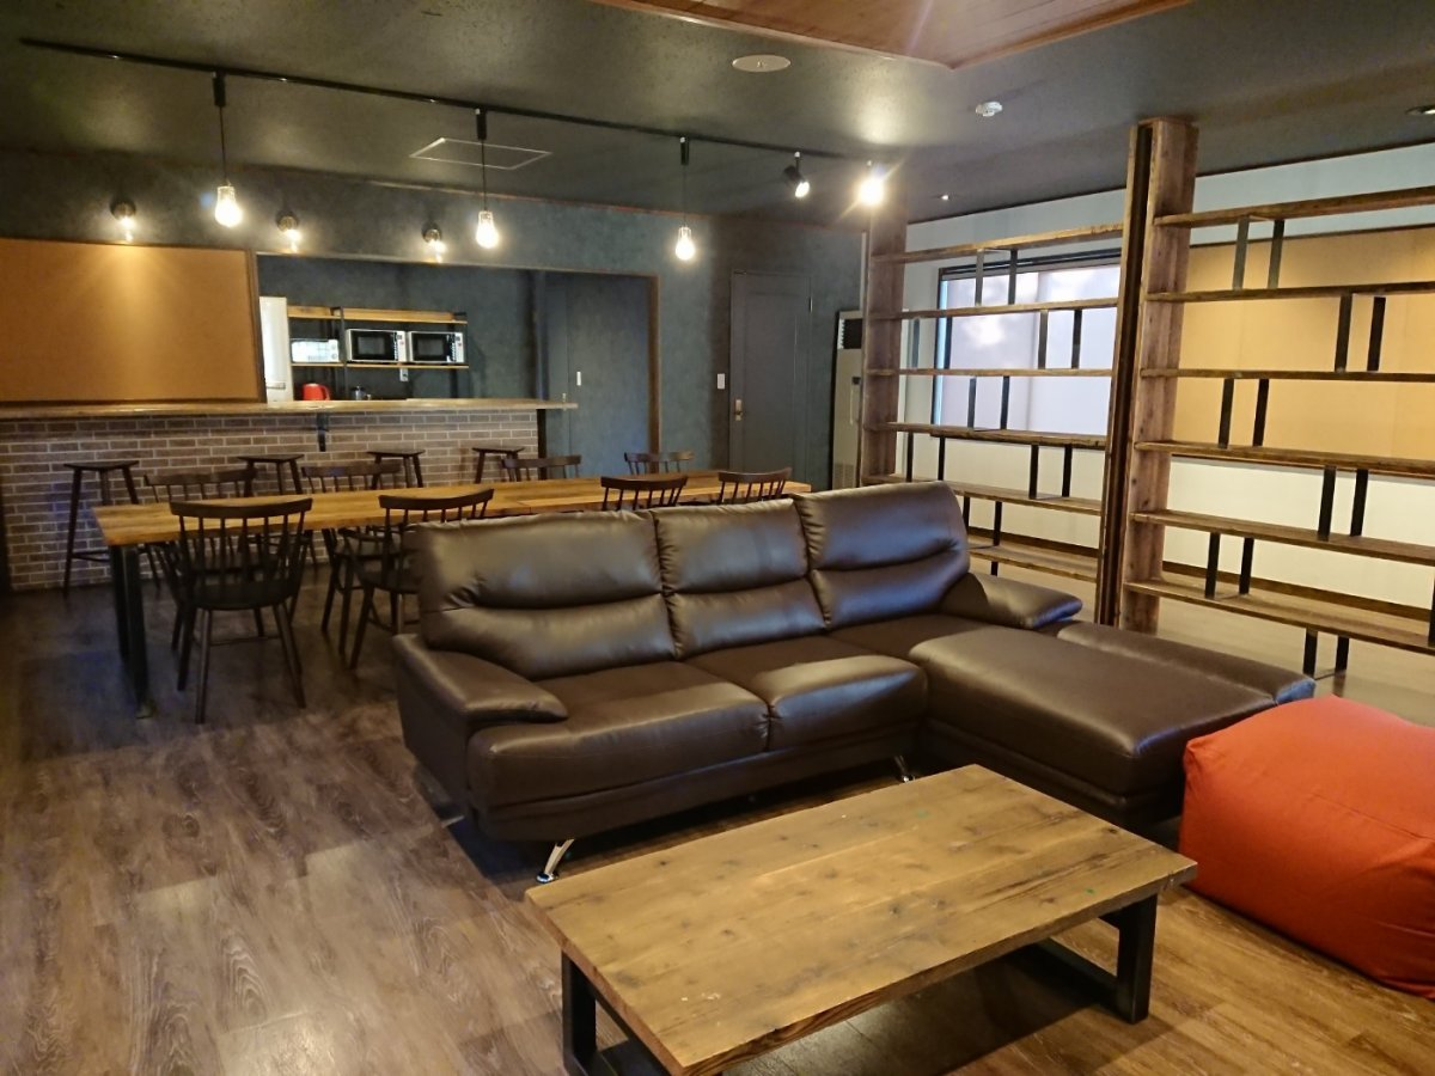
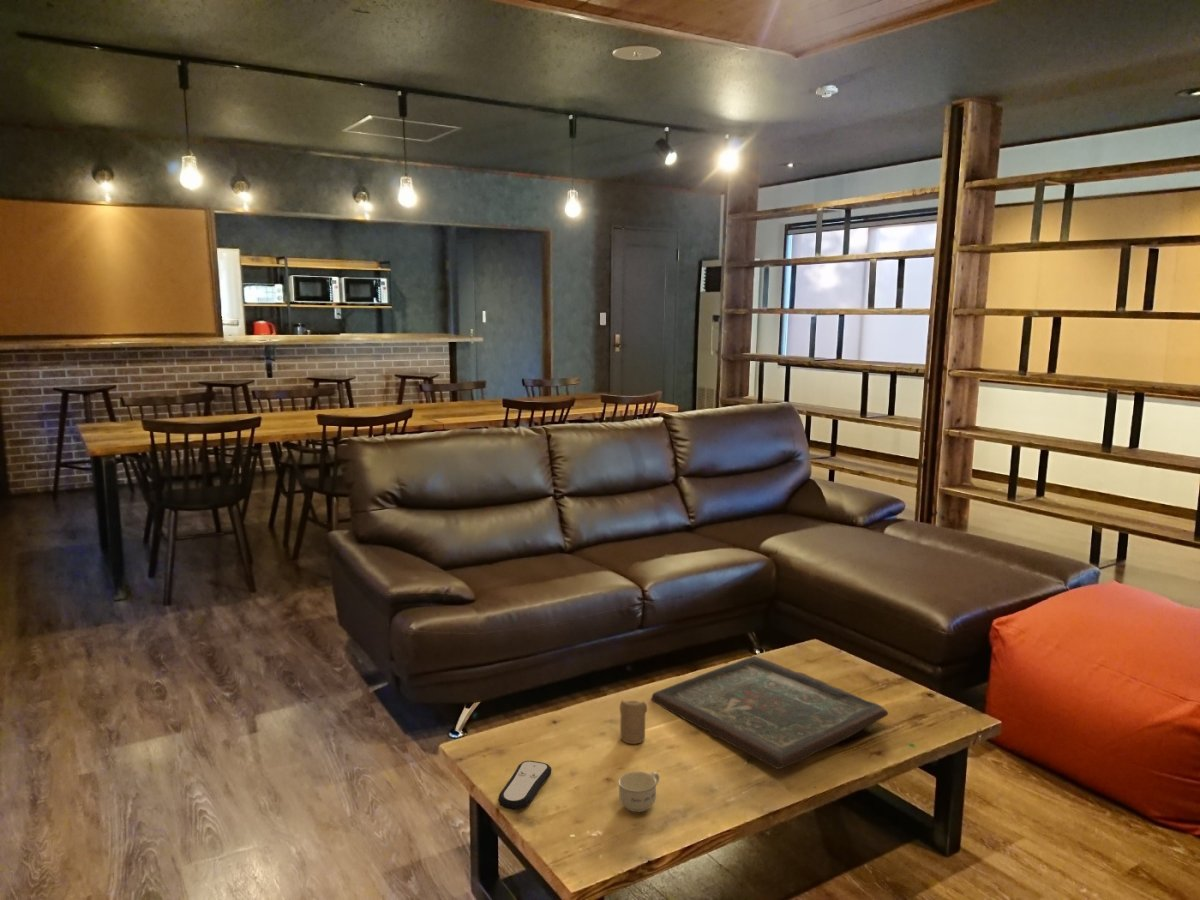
+ board game [651,655,889,770]
+ cup [617,771,660,813]
+ candle [619,699,648,745]
+ remote control [497,760,552,811]
